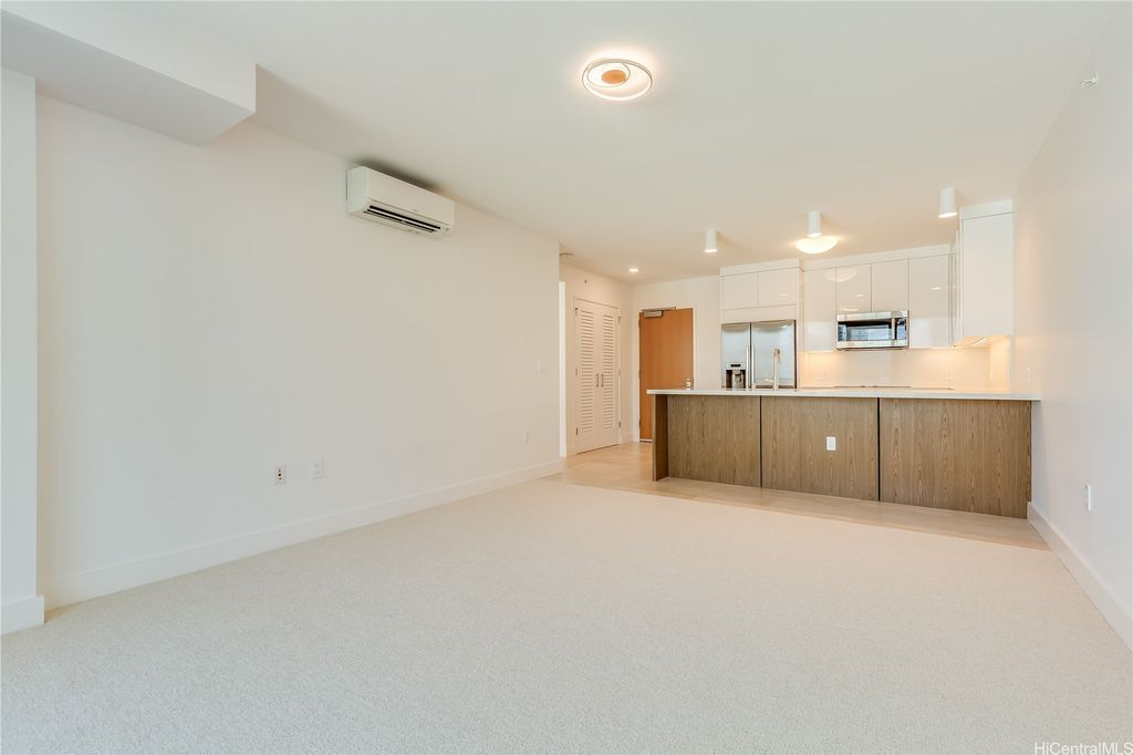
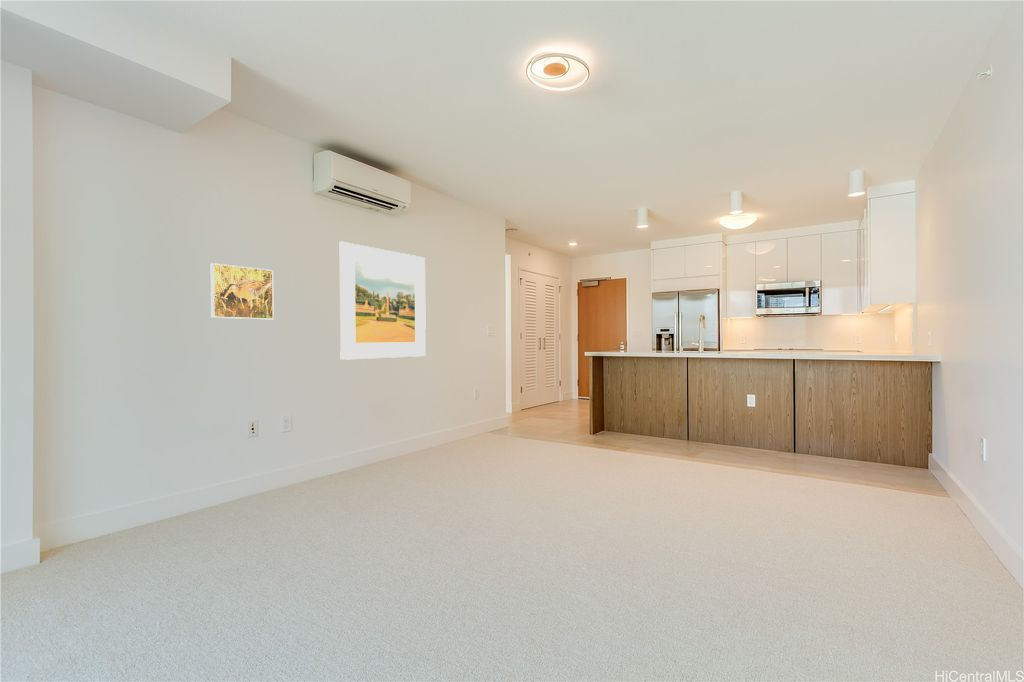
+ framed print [210,262,275,320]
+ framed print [339,241,427,361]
